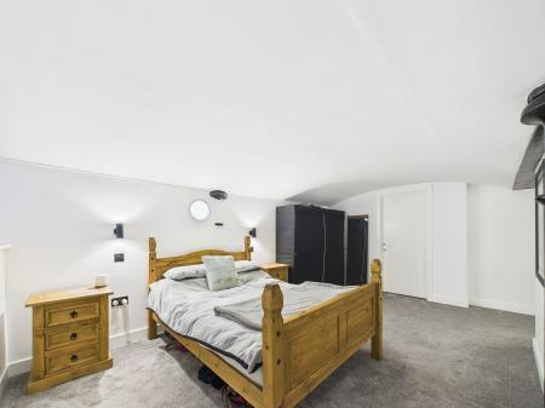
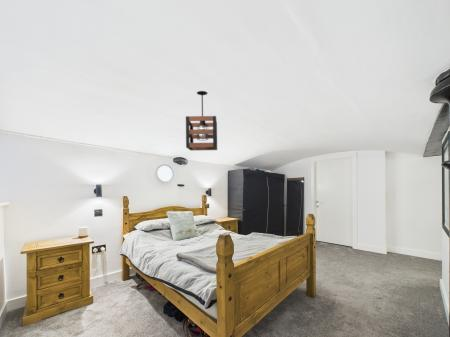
+ pendant light [185,90,218,151]
